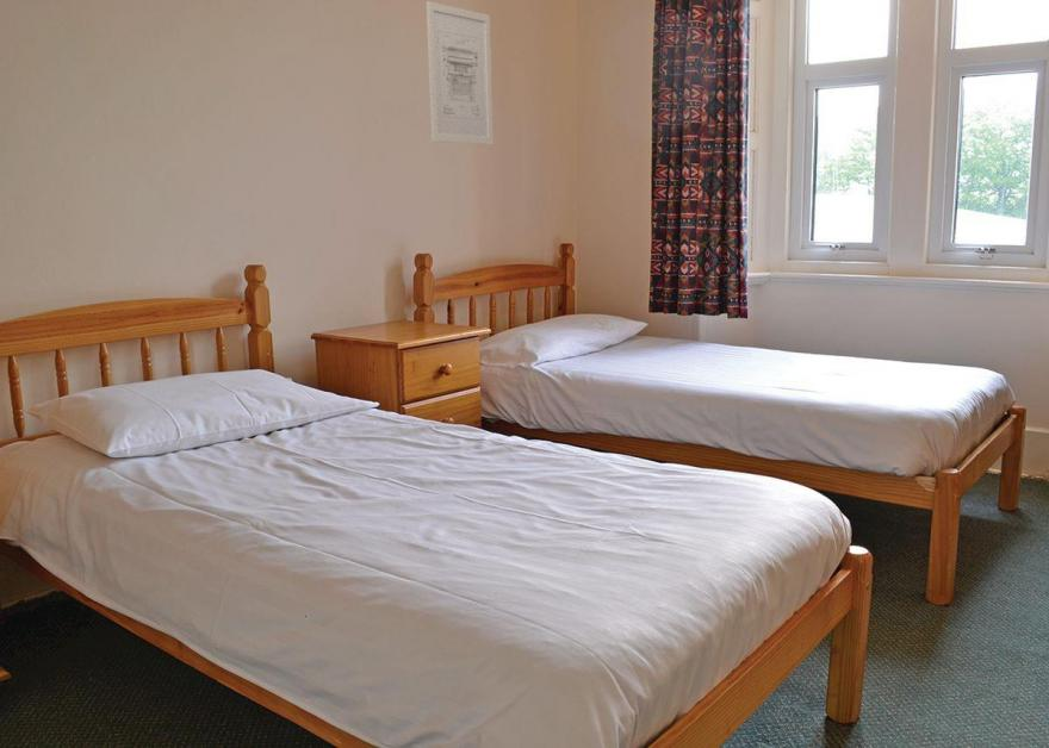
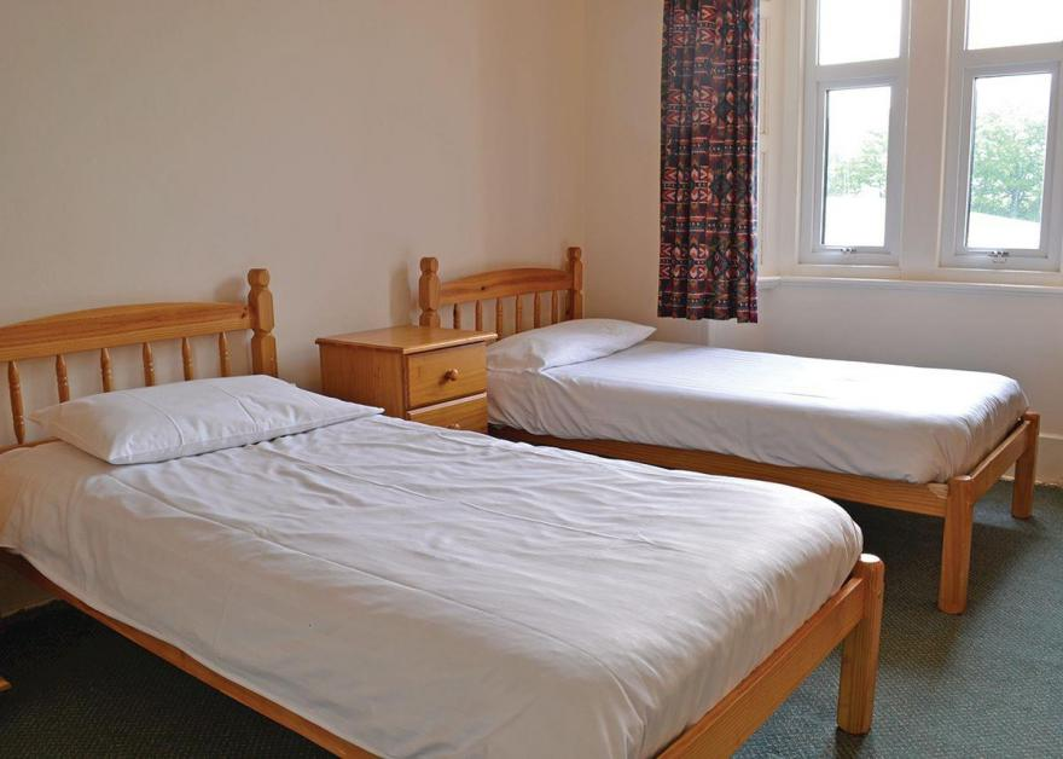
- wall art [426,0,495,145]
